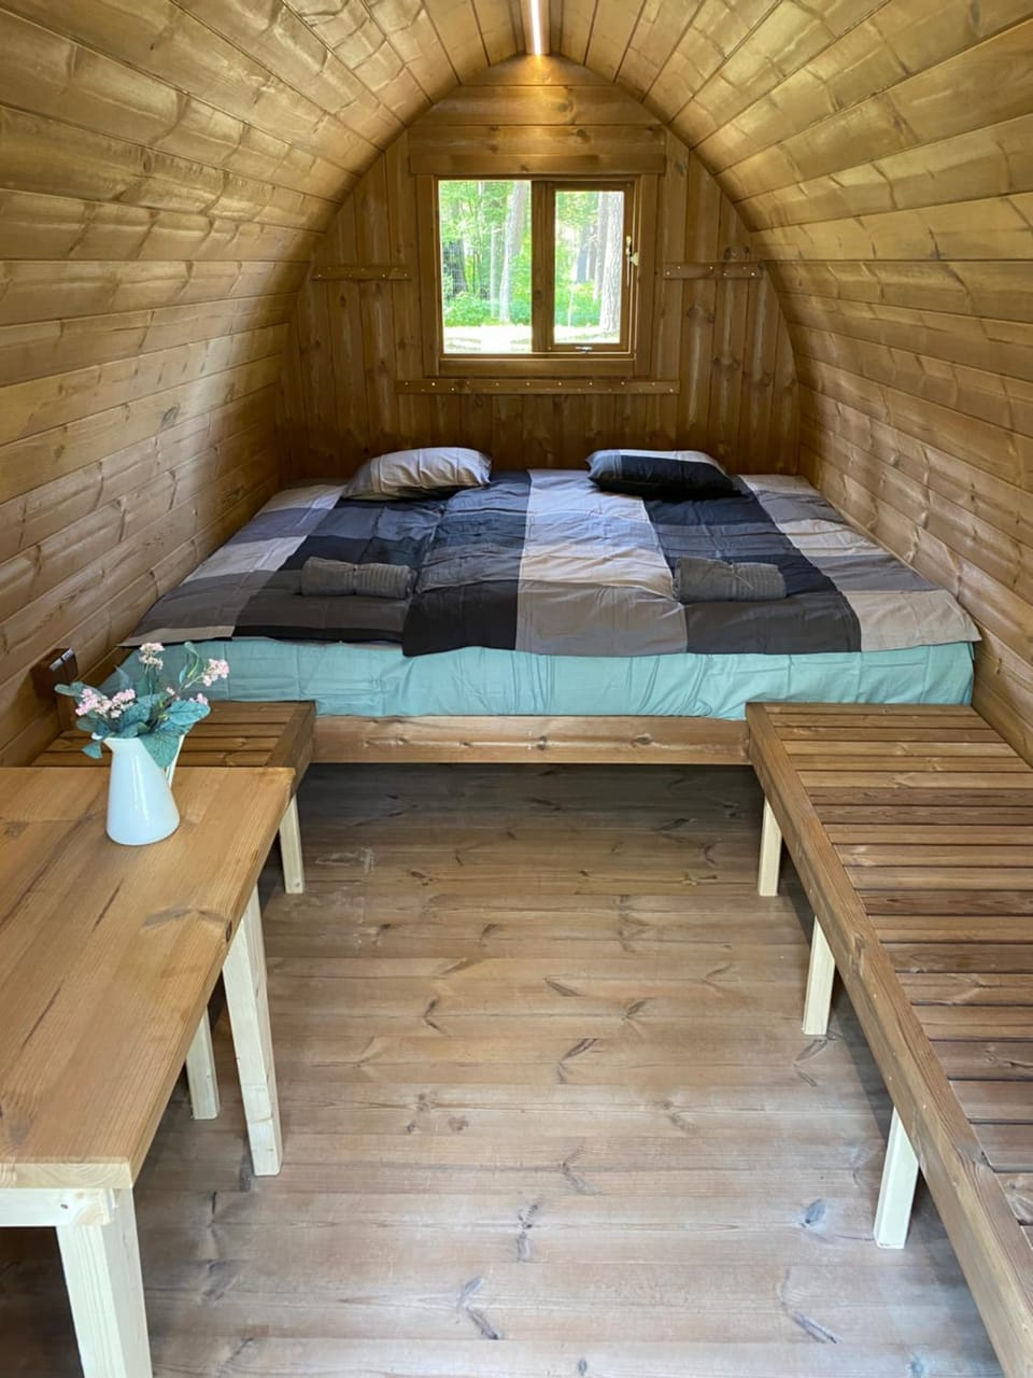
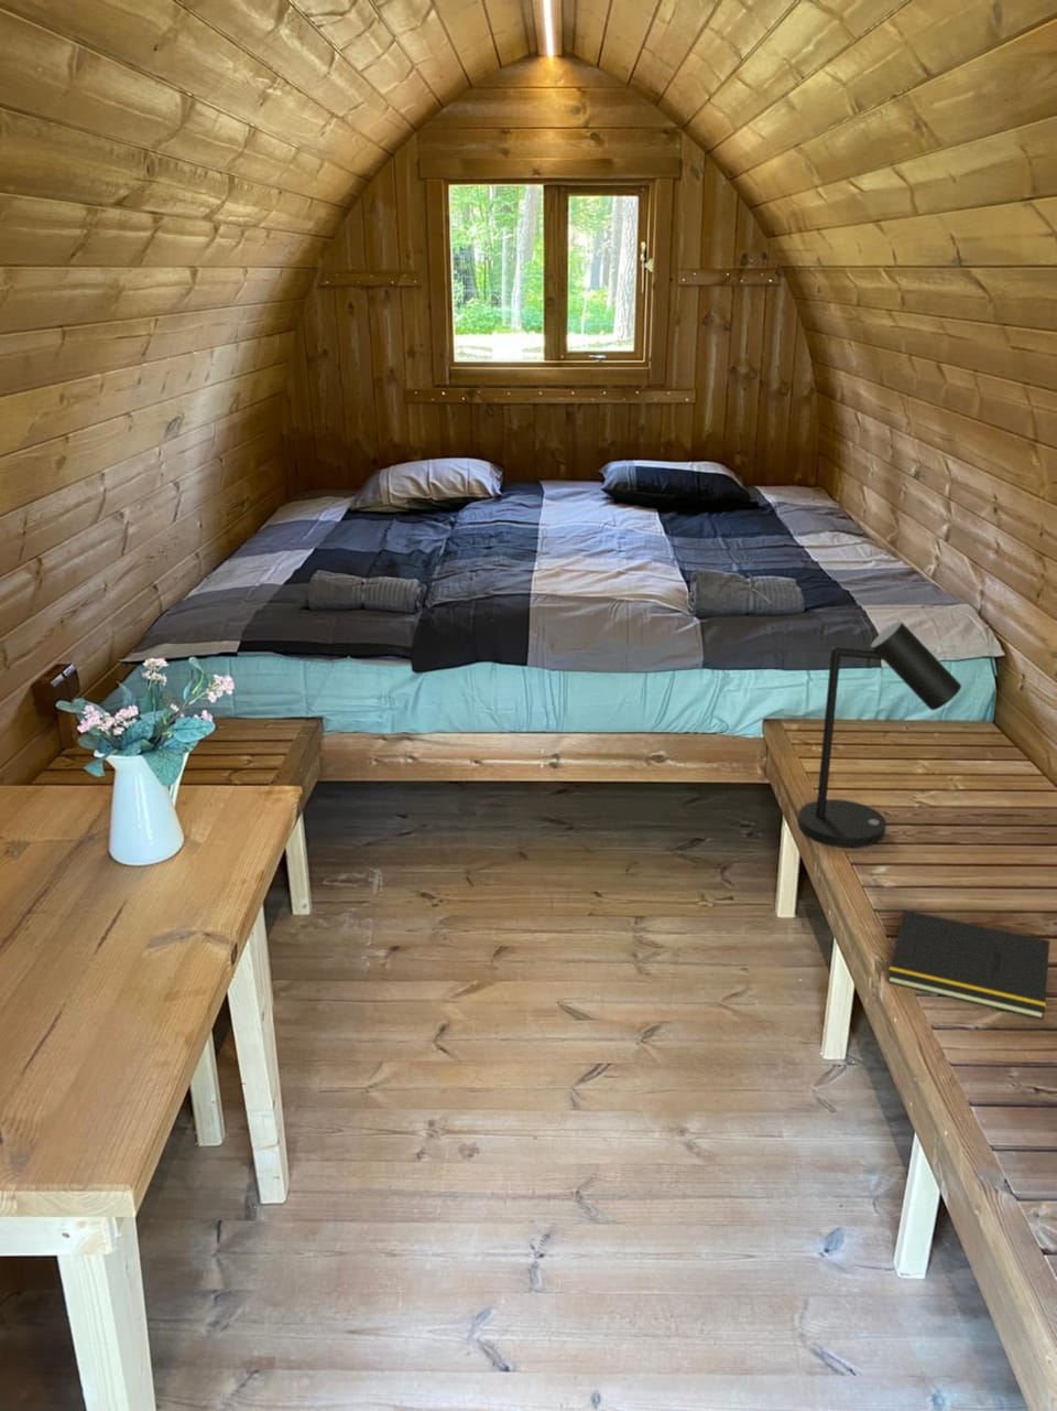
+ desk lamp [797,620,963,849]
+ notepad [886,909,1051,1020]
